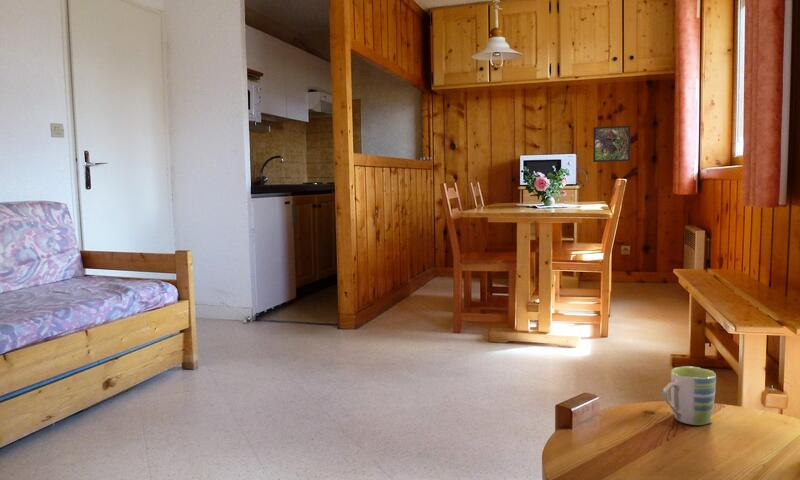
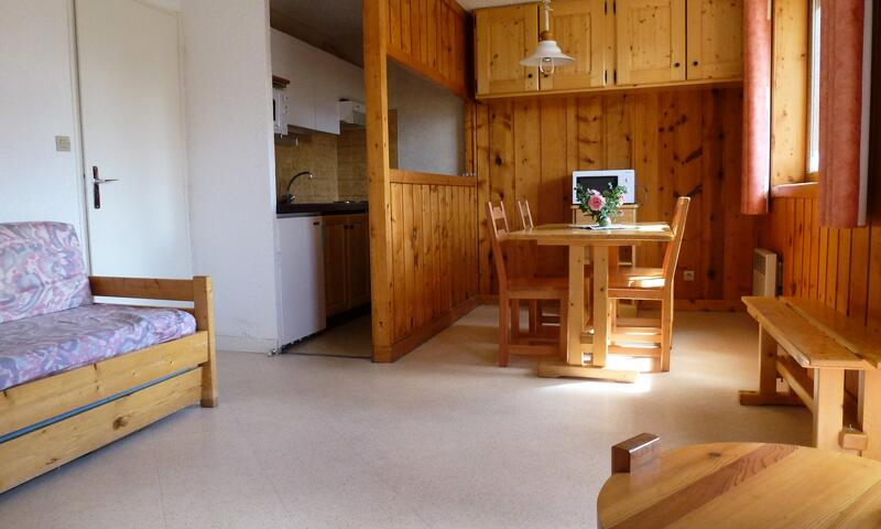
- mug [662,365,717,426]
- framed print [592,125,631,163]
